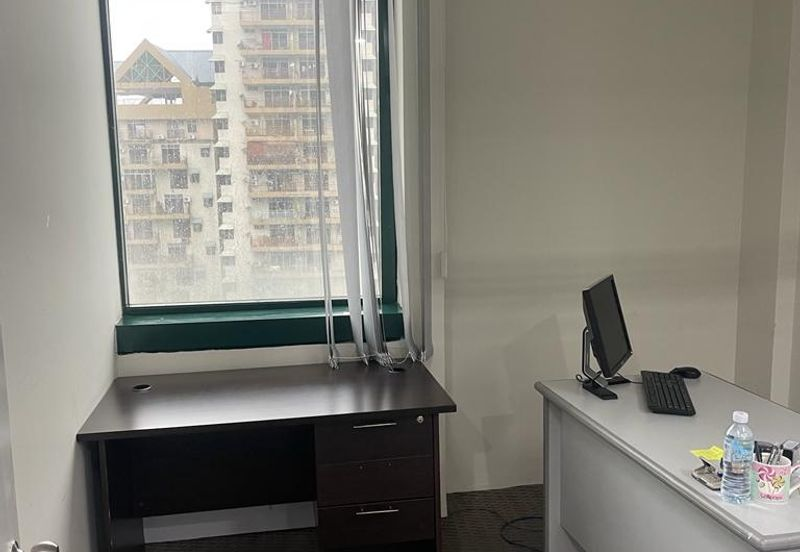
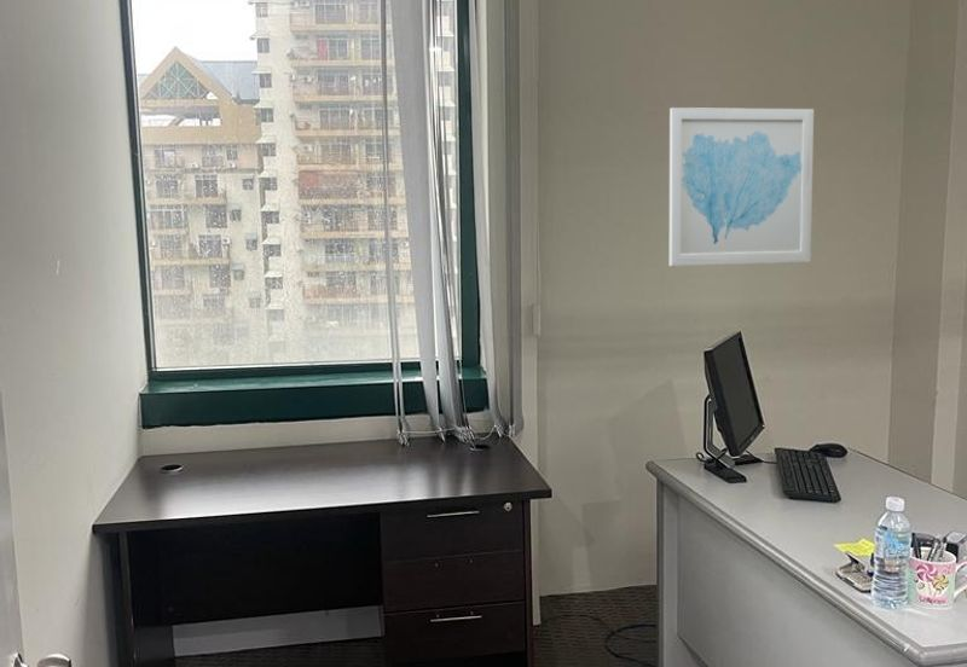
+ wall art [668,106,815,267]
